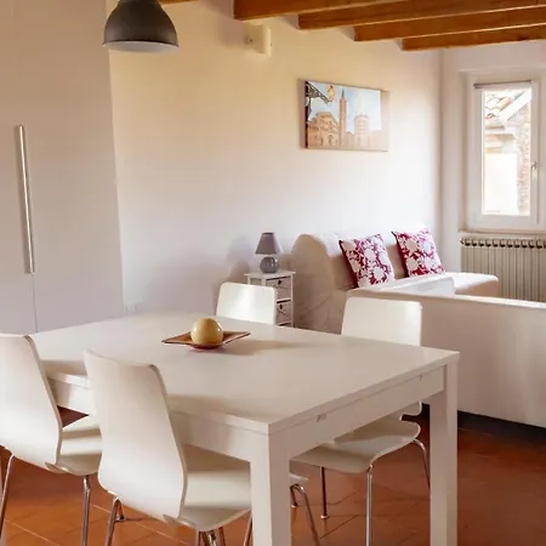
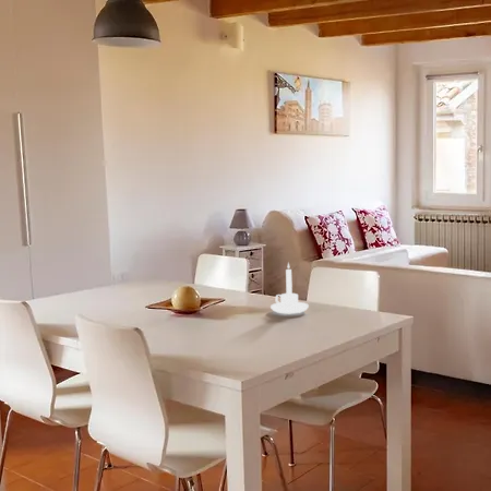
+ candle holder [270,262,310,314]
